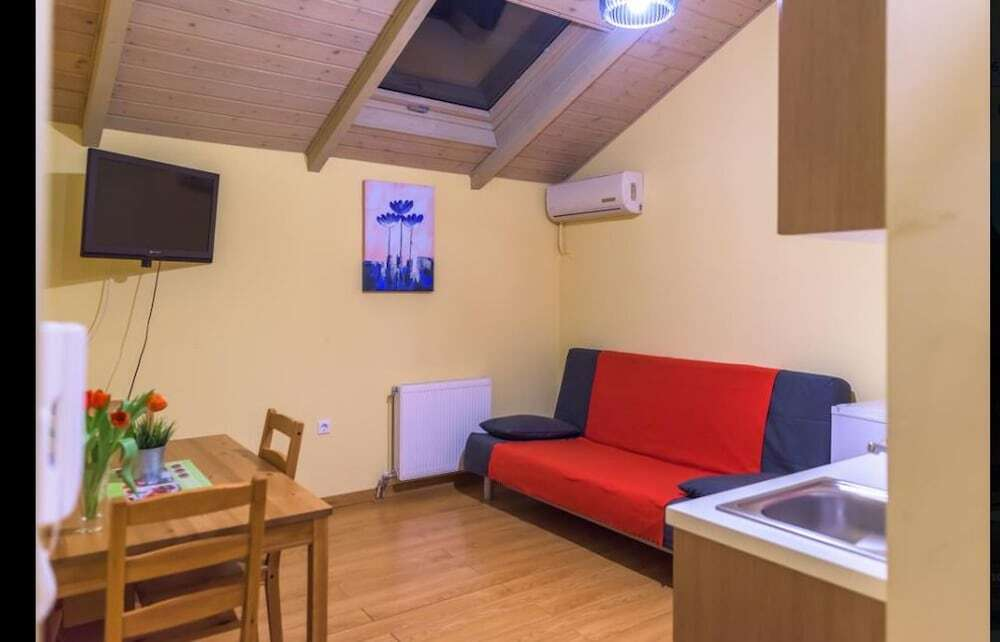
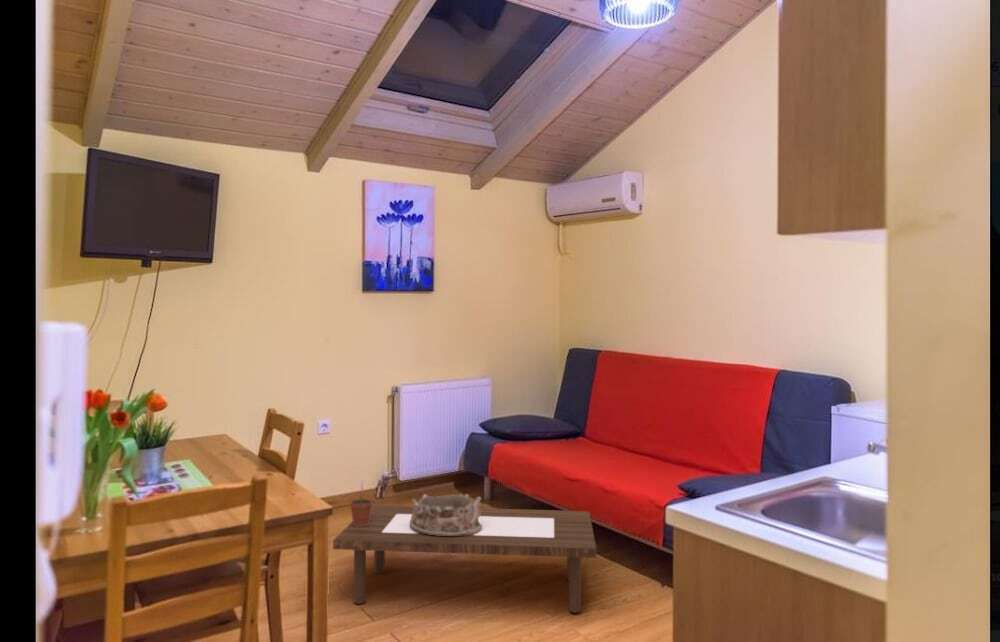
+ flowerpot [349,481,373,526]
+ coffee table [332,504,597,613]
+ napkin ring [410,493,483,536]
